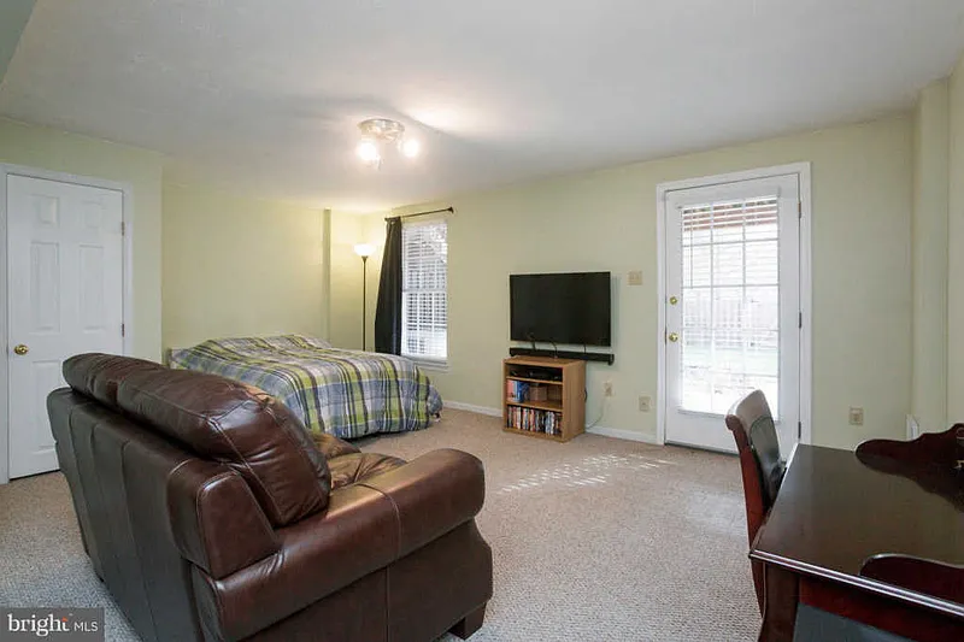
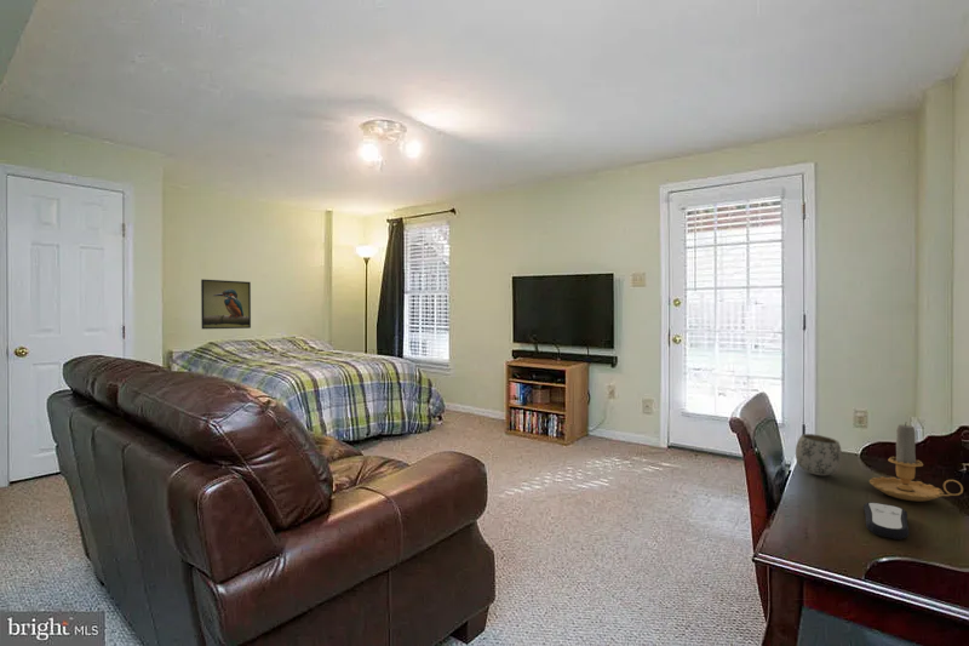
+ candle [868,422,964,503]
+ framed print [200,278,252,330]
+ mug [795,433,843,476]
+ remote control [862,501,911,541]
